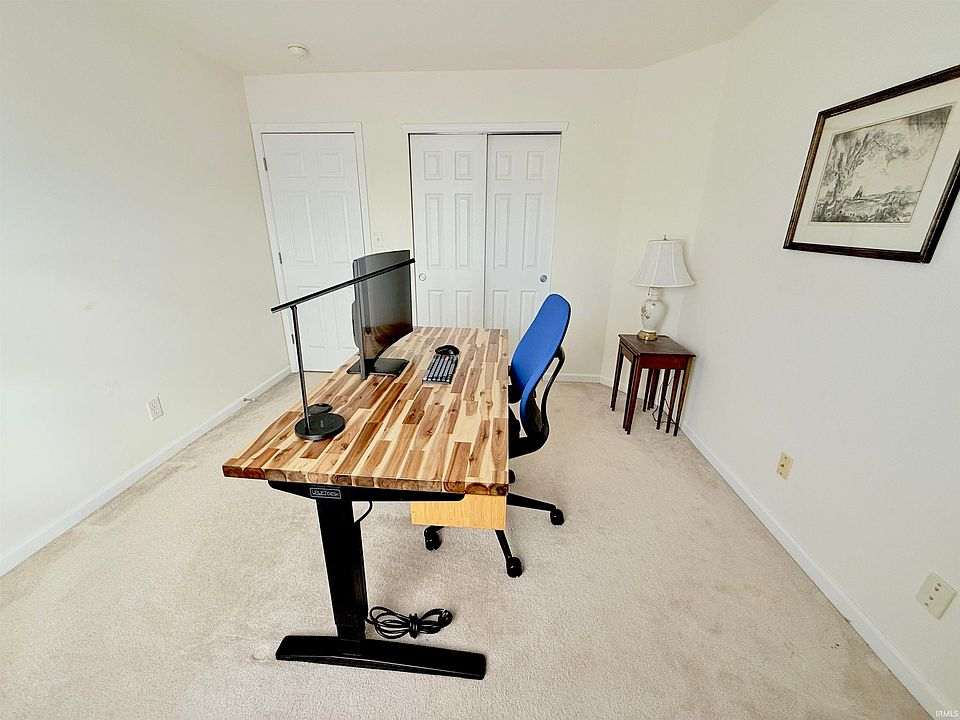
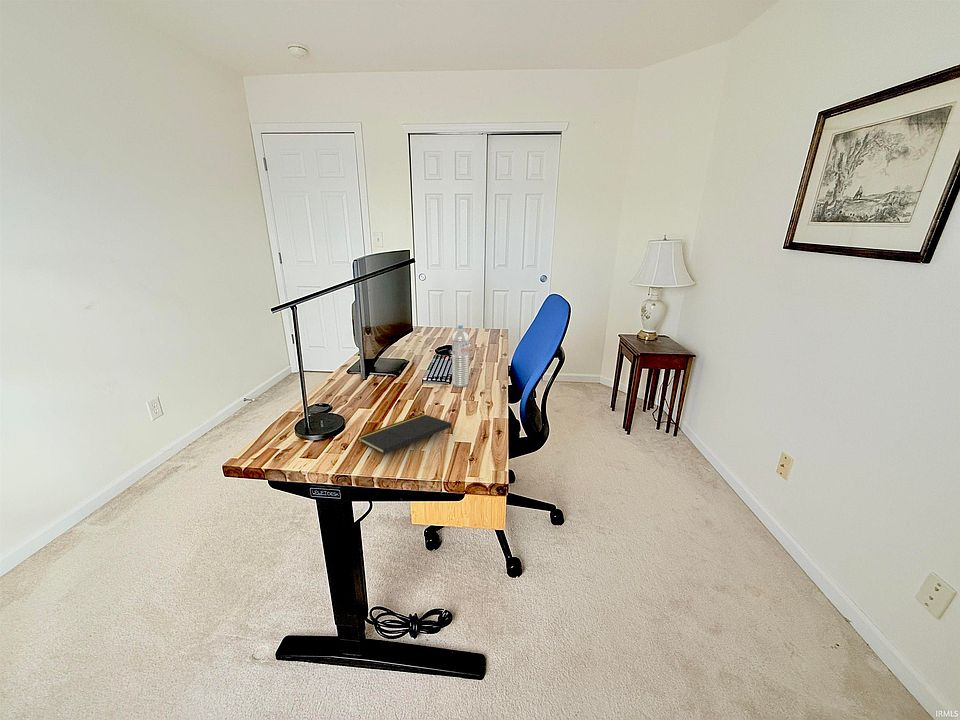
+ notepad [357,413,454,455]
+ water bottle [451,324,470,388]
